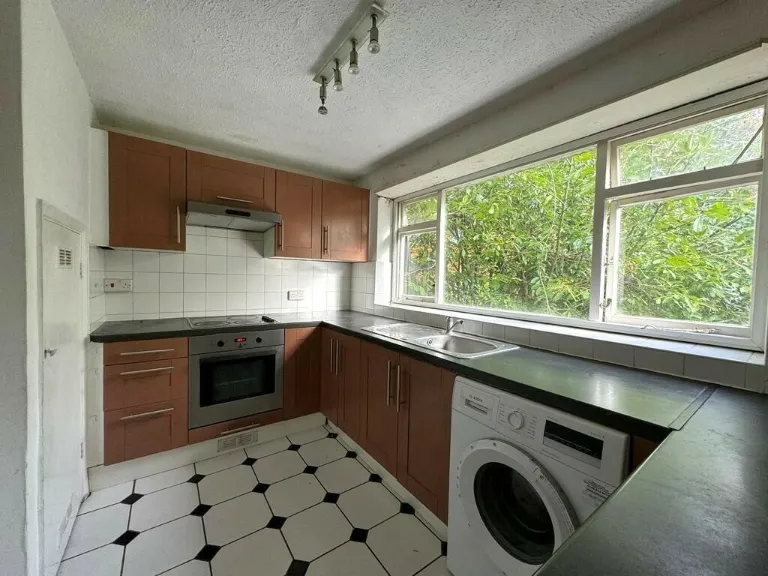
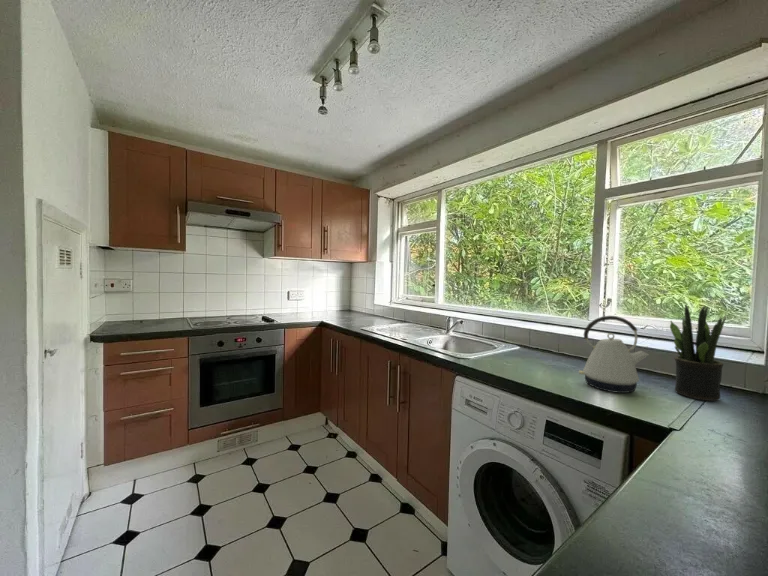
+ potted plant [669,304,727,402]
+ kettle [578,315,650,394]
